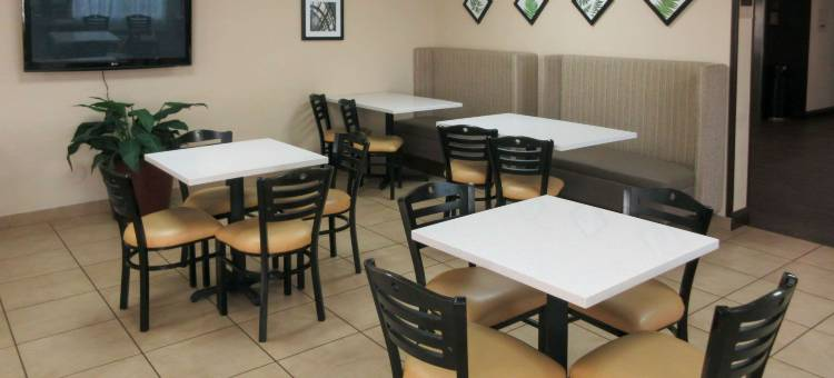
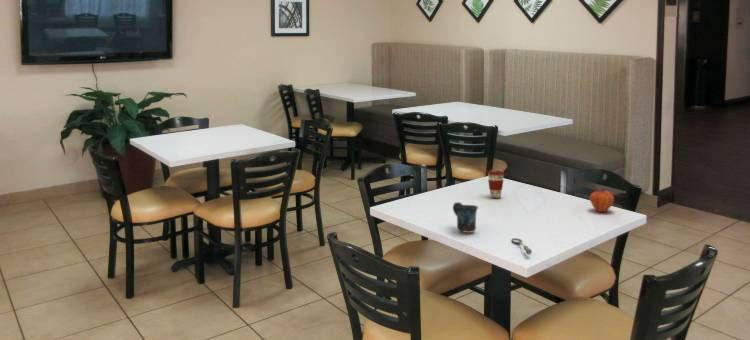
+ soupspoon [511,237,533,256]
+ mug [452,201,479,234]
+ fruit [589,187,615,213]
+ coffee cup [487,169,505,199]
